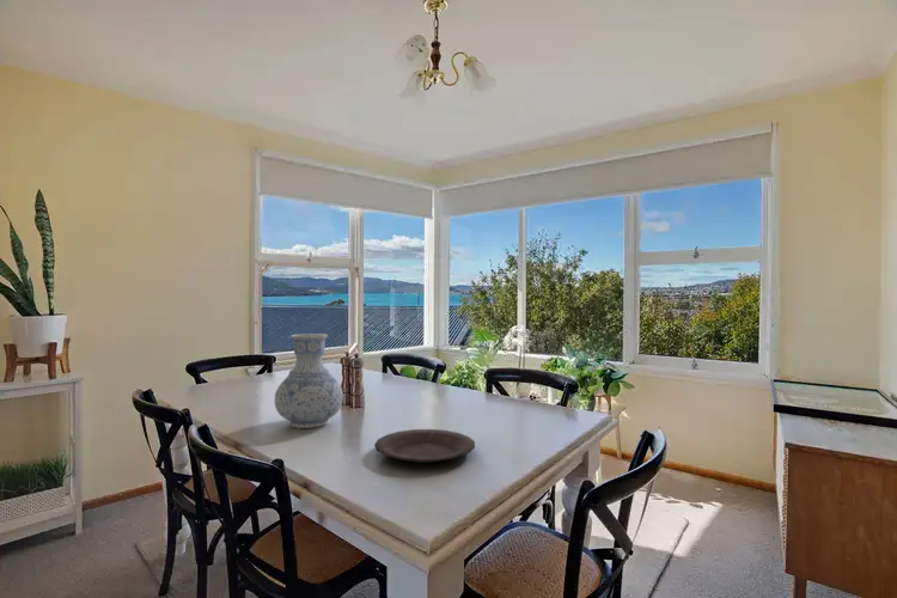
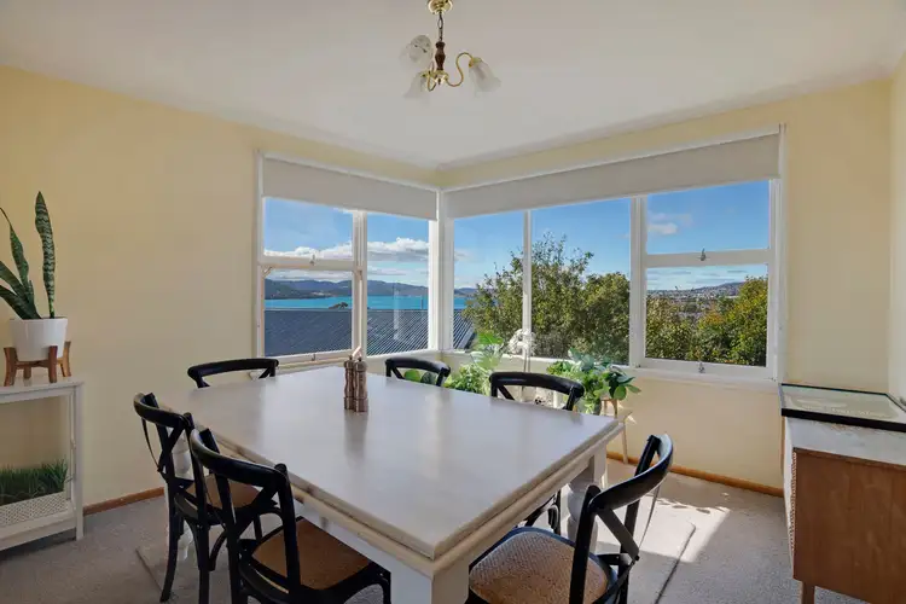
- plate [373,428,476,464]
- vase [274,332,344,429]
